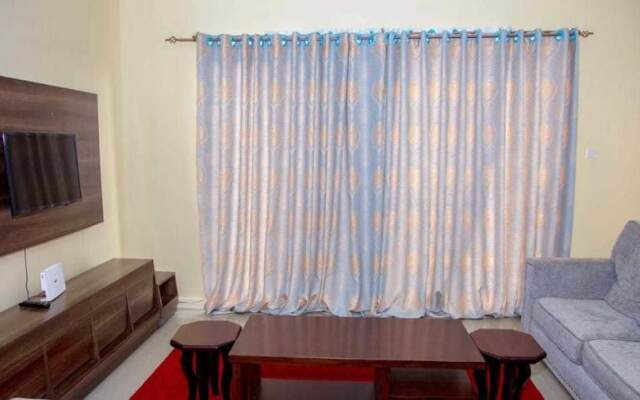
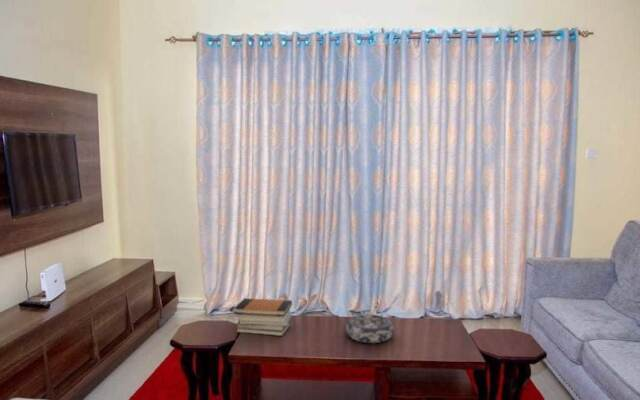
+ decorative bowl [345,313,395,344]
+ book stack [233,297,293,337]
